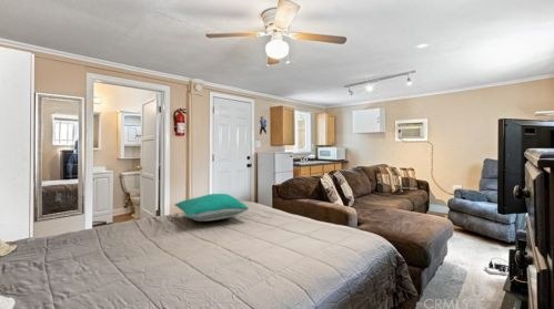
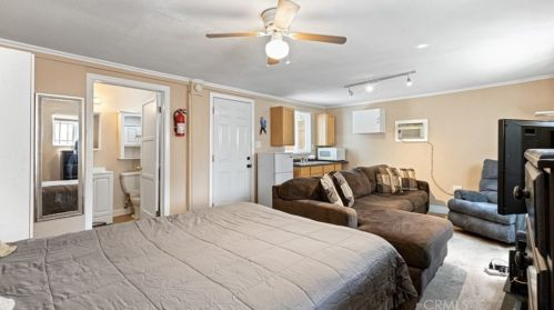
- pillow [173,193,250,223]
